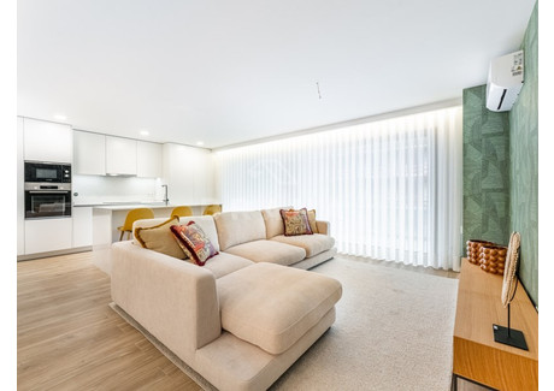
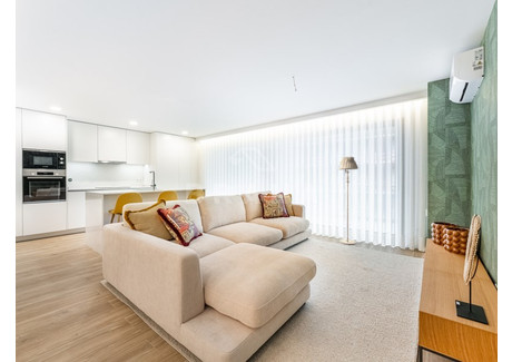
+ floor lamp [336,156,360,245]
